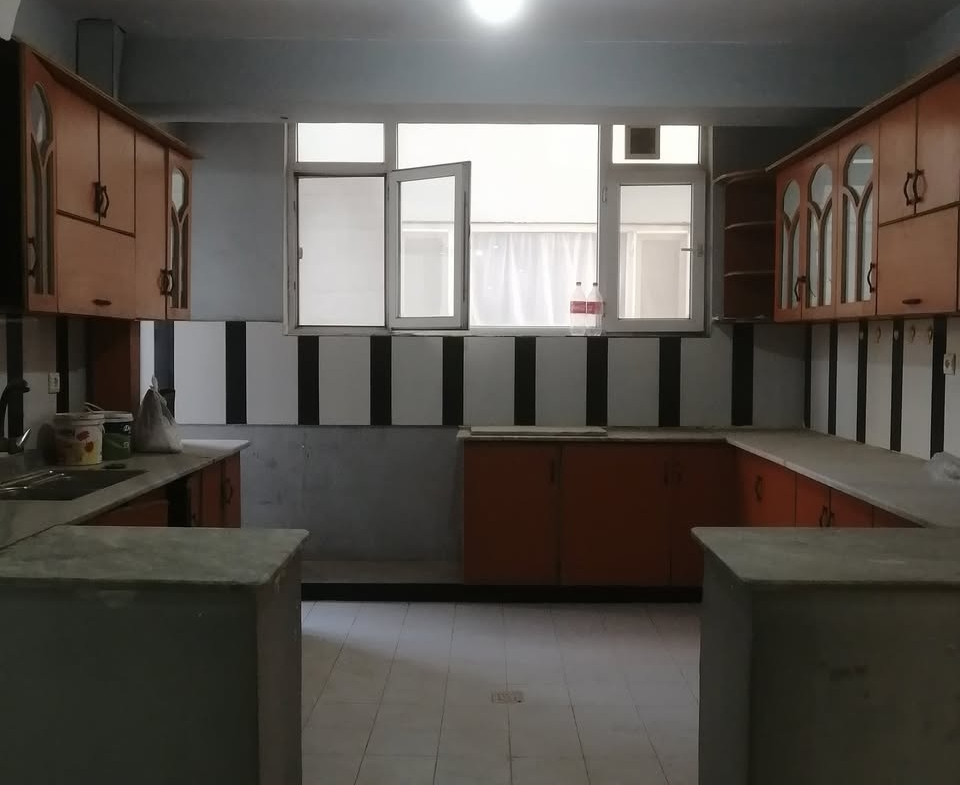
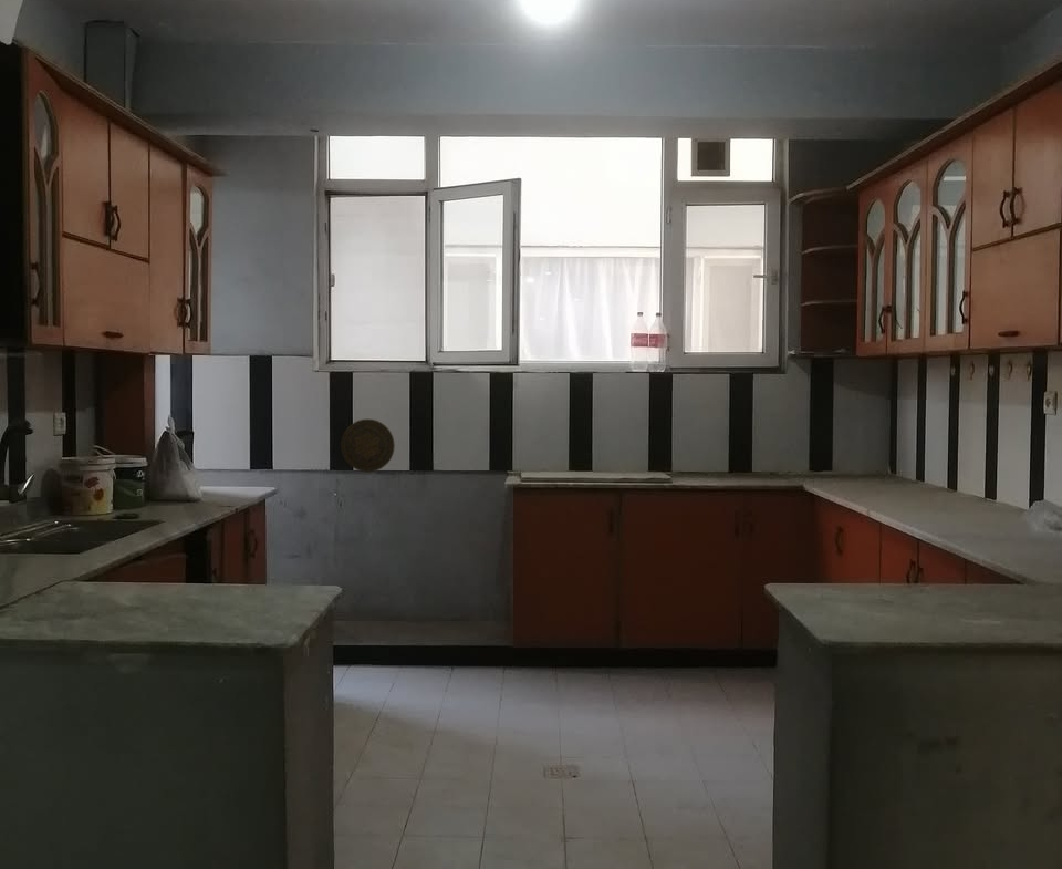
+ decorative plate [340,417,396,473]
